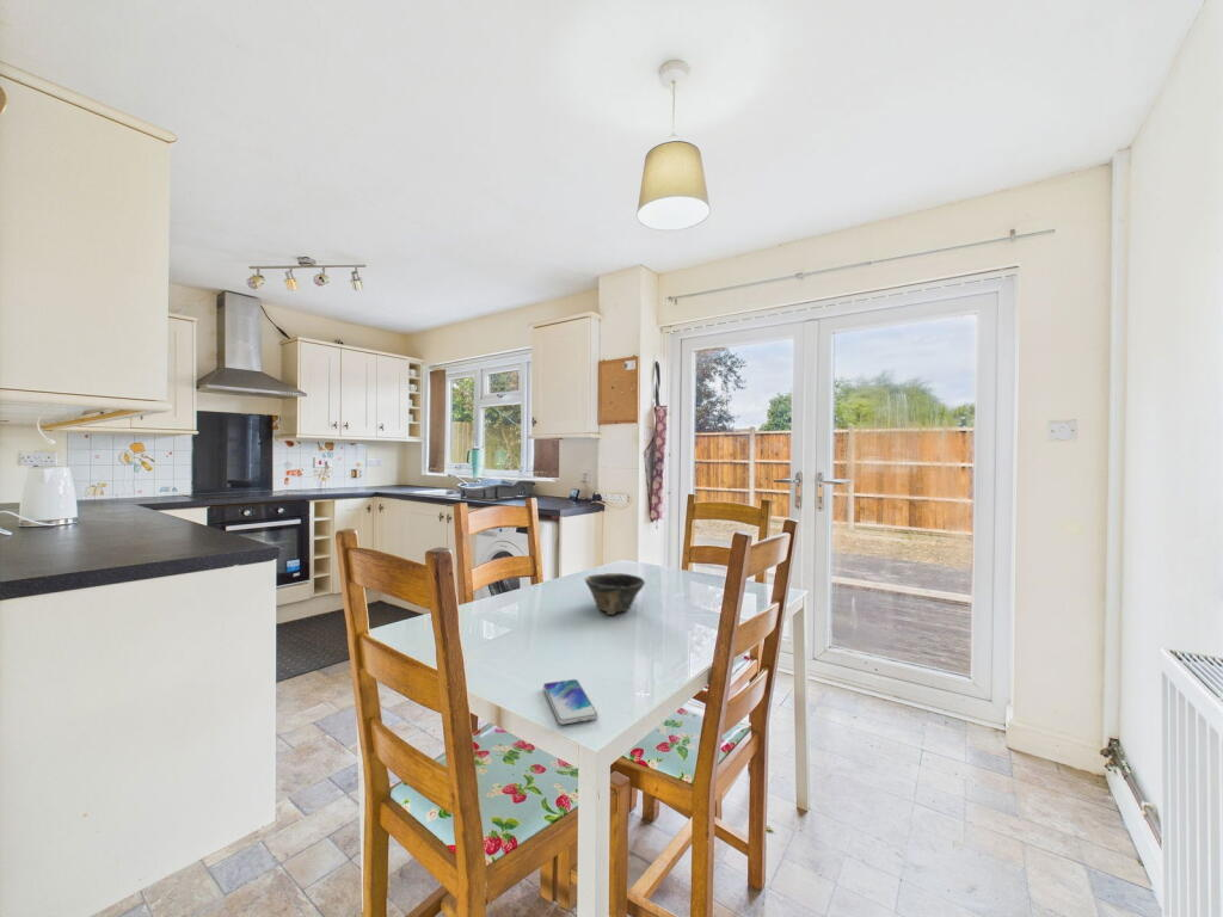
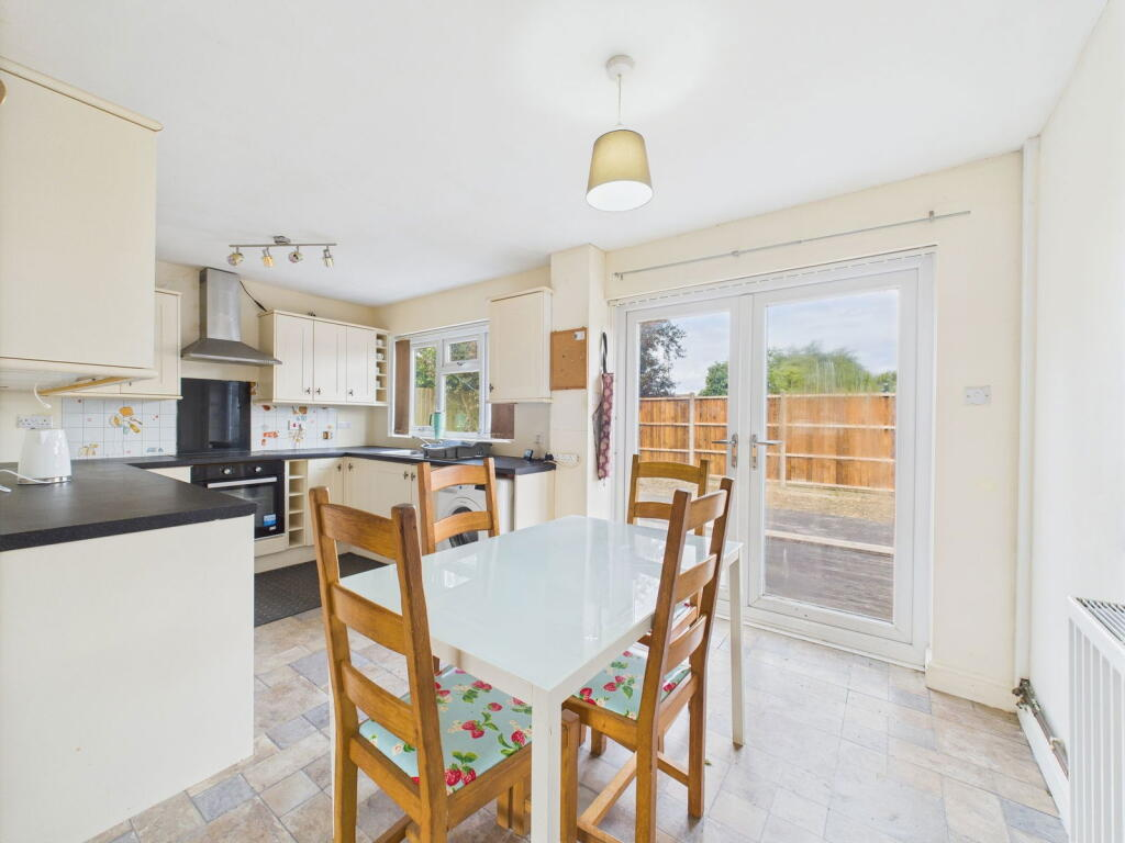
- smartphone [542,678,600,726]
- bowl [584,572,646,616]
